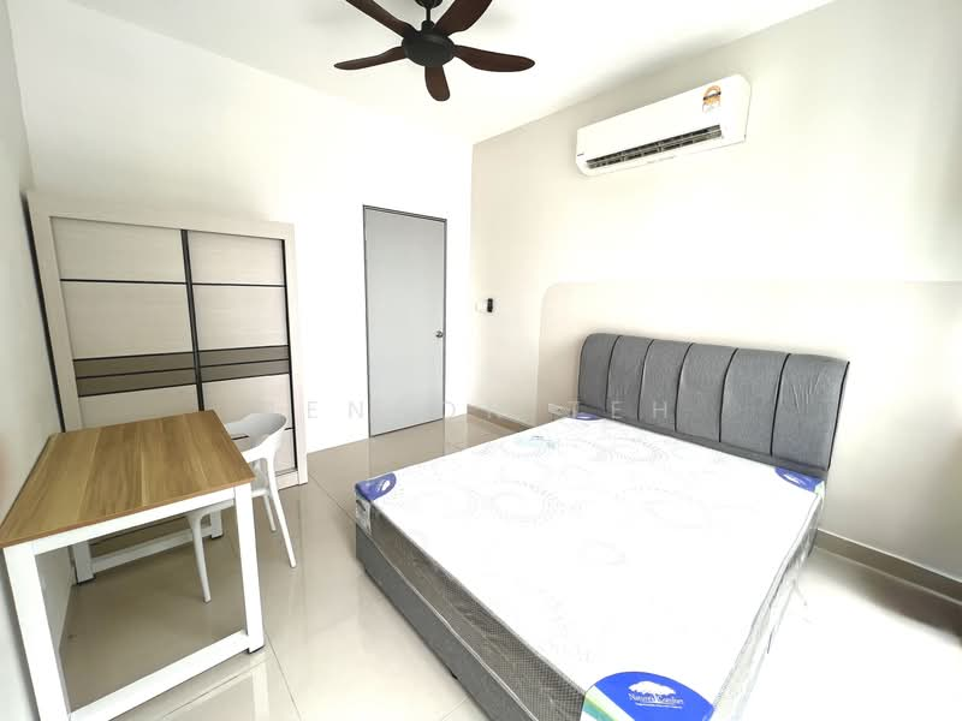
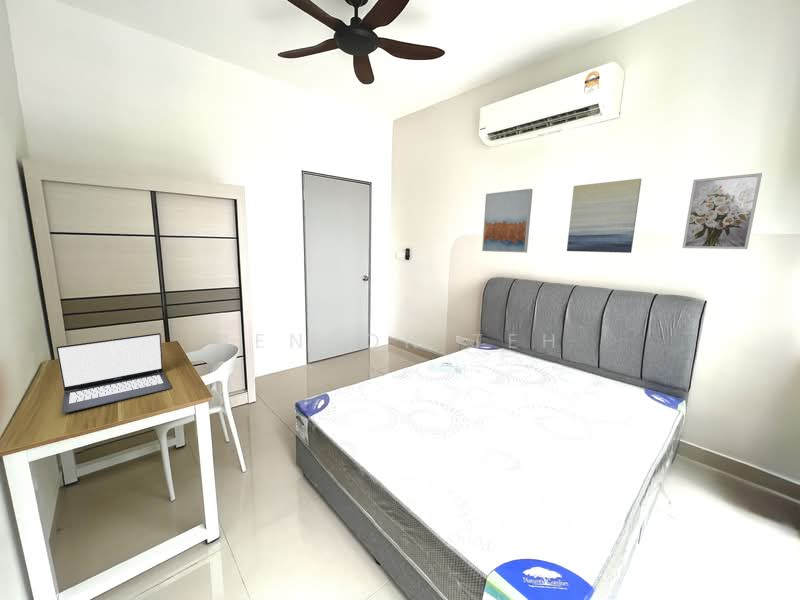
+ wall art [481,188,534,254]
+ laptop [55,332,172,415]
+ wall art [681,172,763,250]
+ wall art [566,178,642,254]
